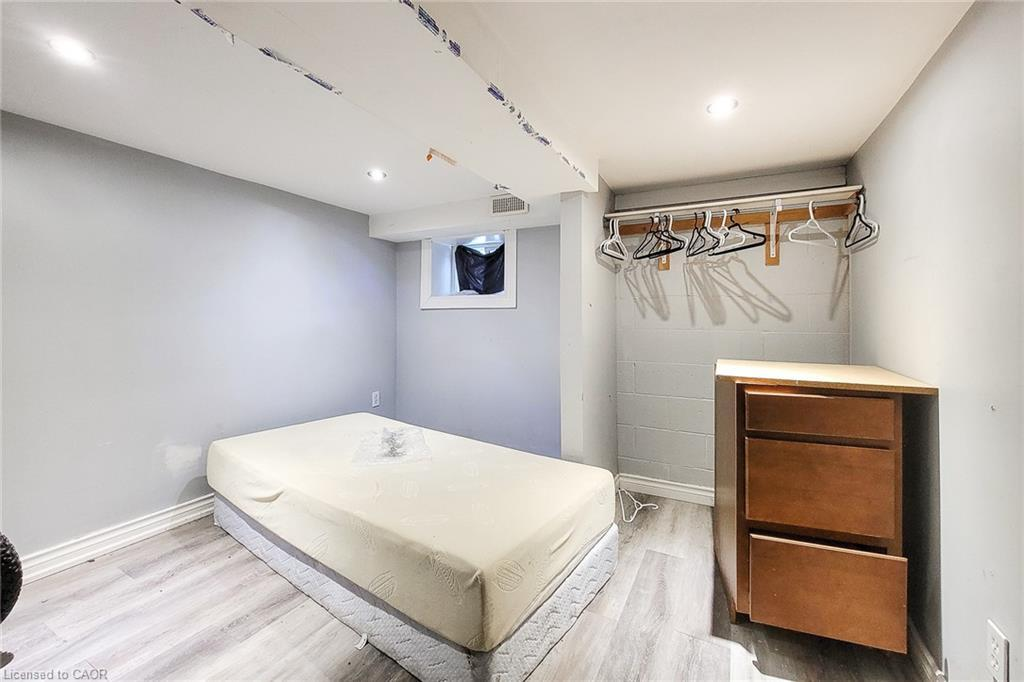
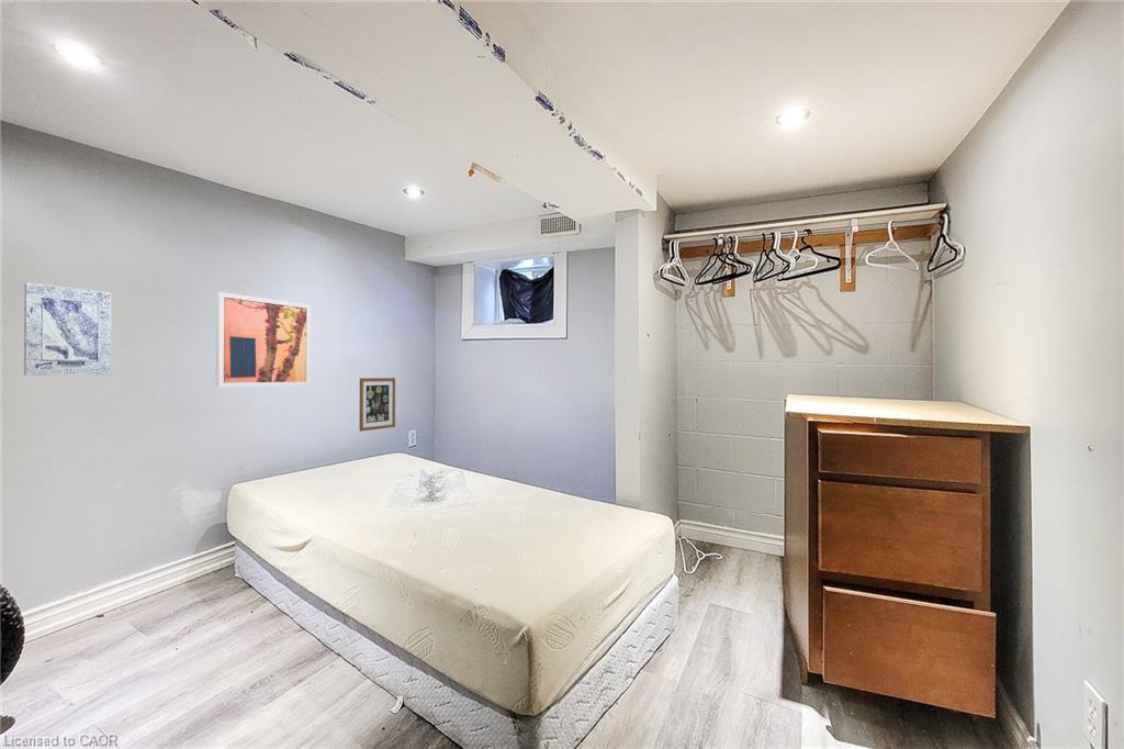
+ wall art [358,377,396,433]
+ wall art [214,291,312,388]
+ wall art [23,281,112,377]
